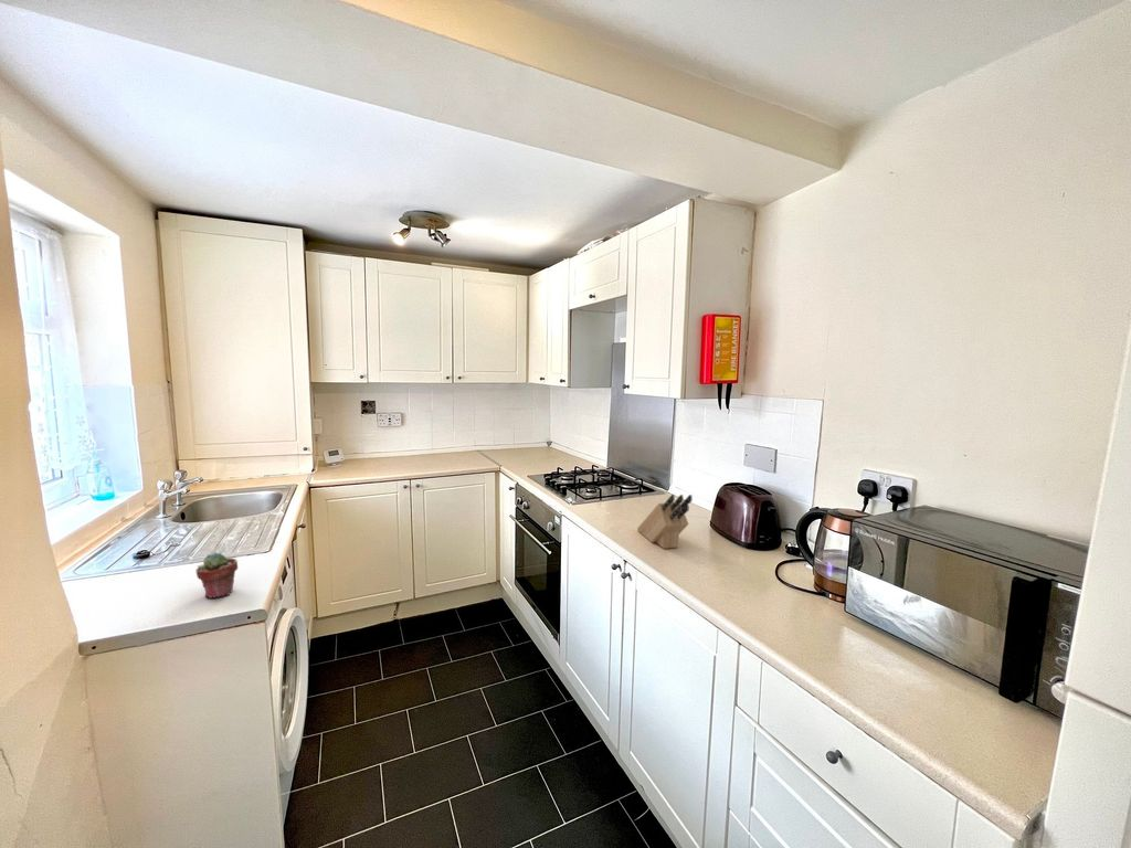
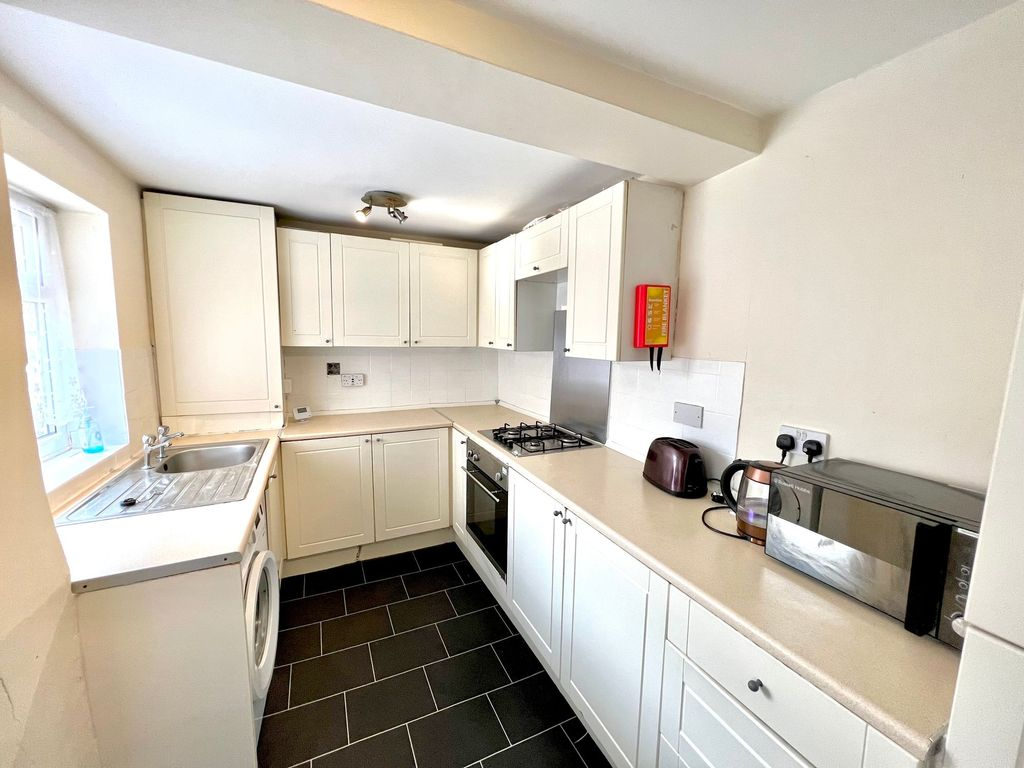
- potted succulent [194,552,239,600]
- knife block [636,494,694,550]
